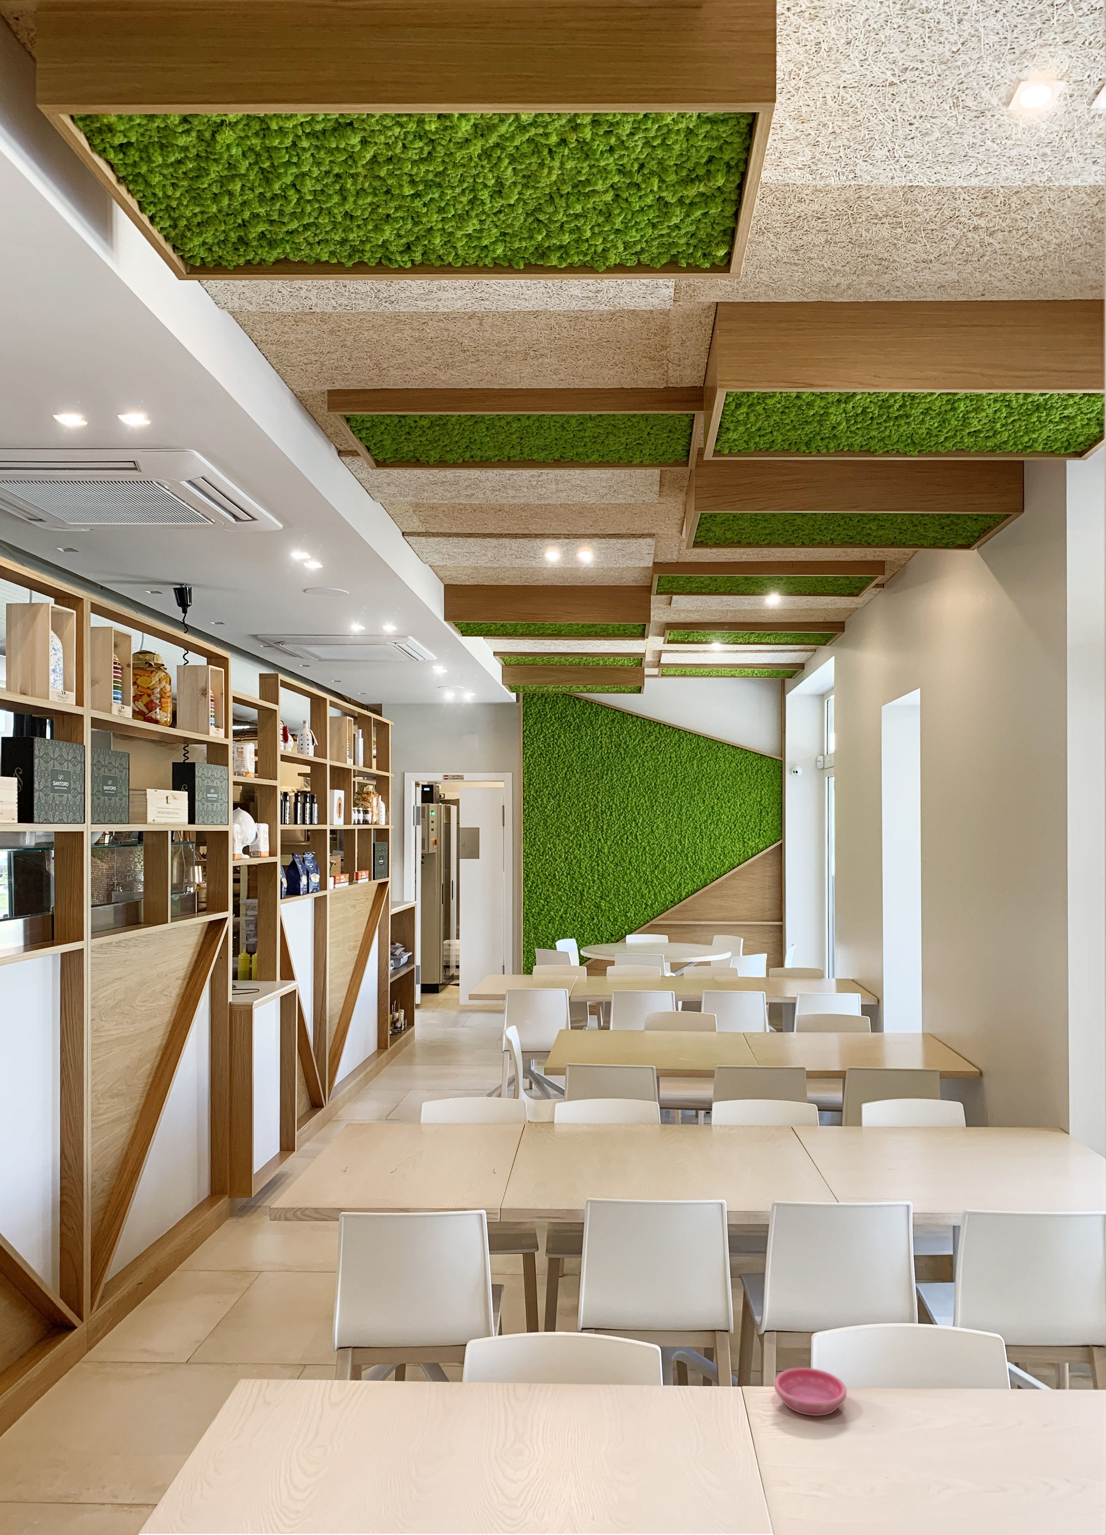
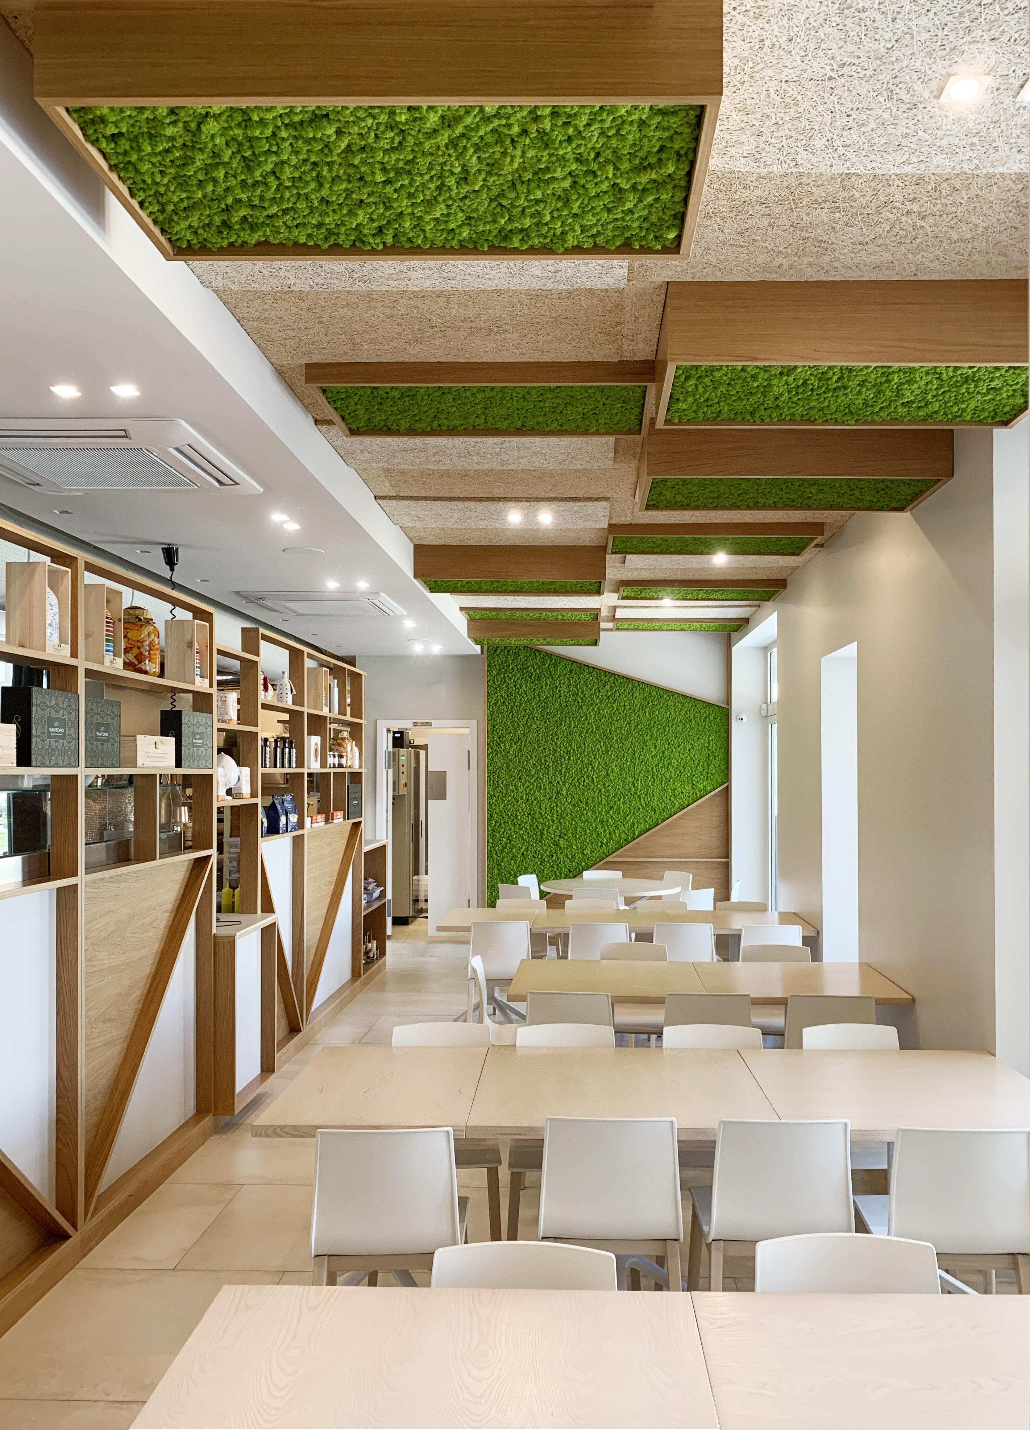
- saucer [773,1367,847,1416]
